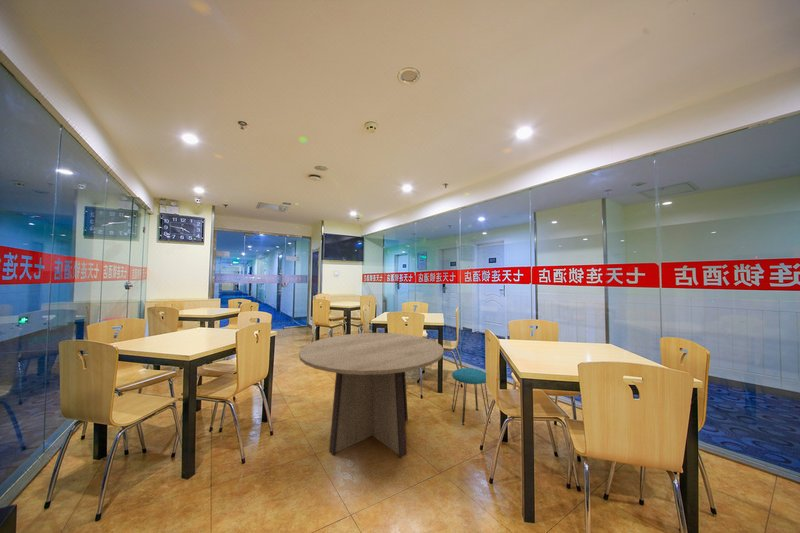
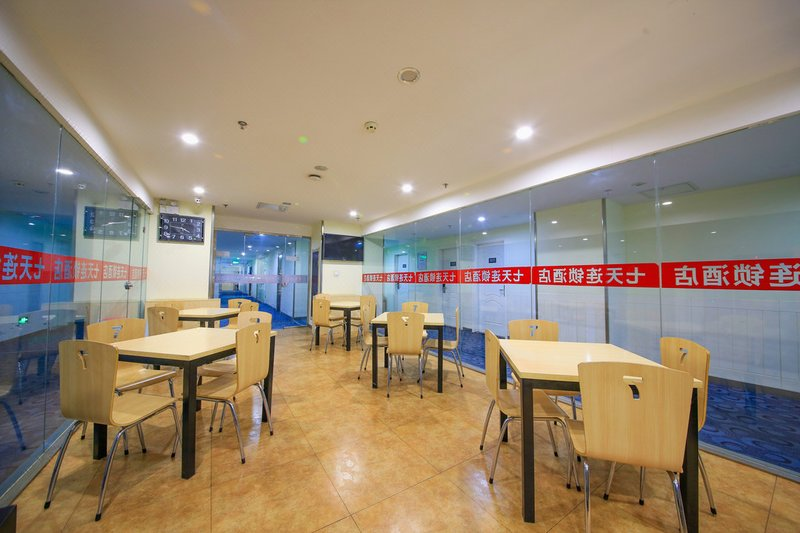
- dining table [298,332,445,459]
- stool [451,367,492,426]
